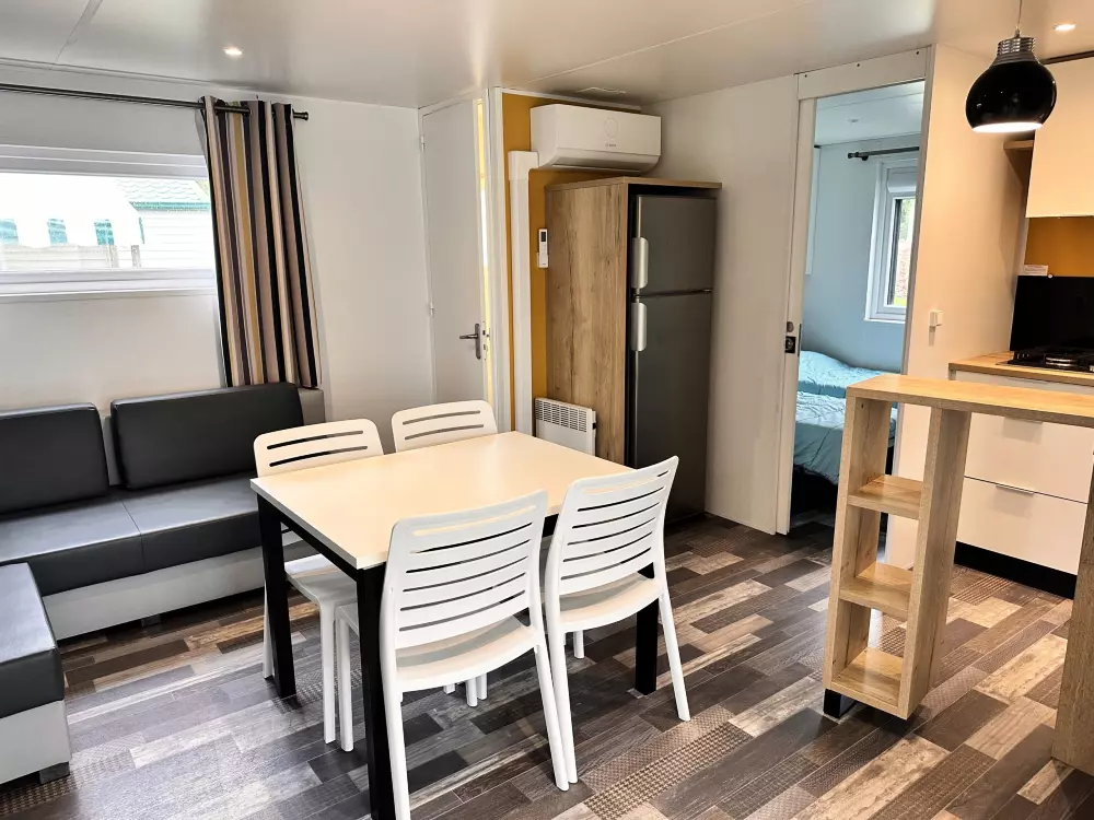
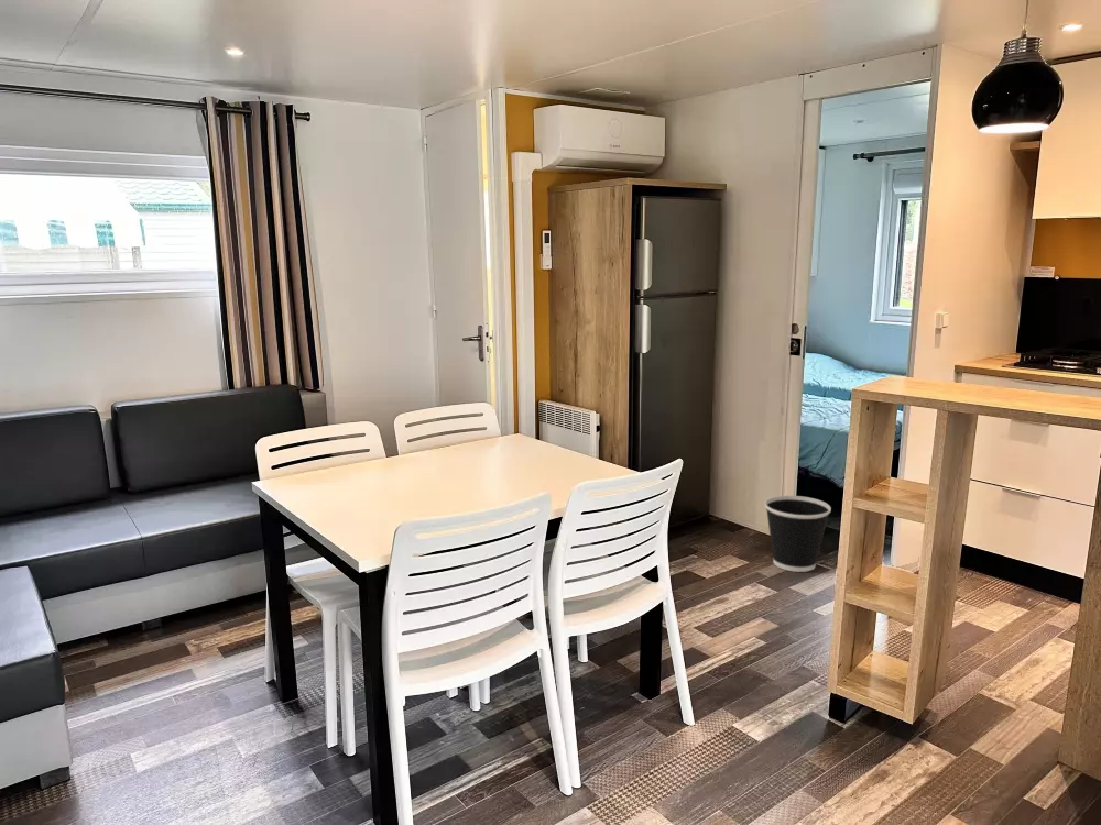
+ wastebasket [764,495,832,573]
